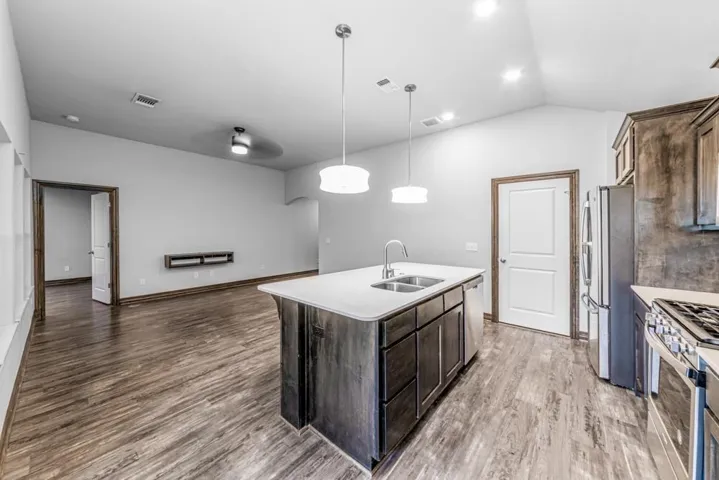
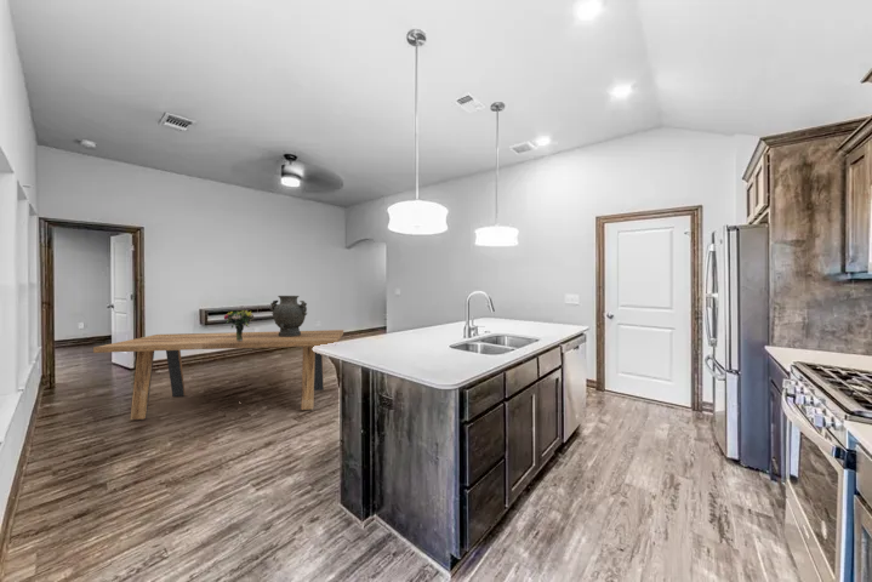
+ decorative urn [269,295,308,337]
+ bouquet [223,309,256,341]
+ dining table [92,329,344,421]
